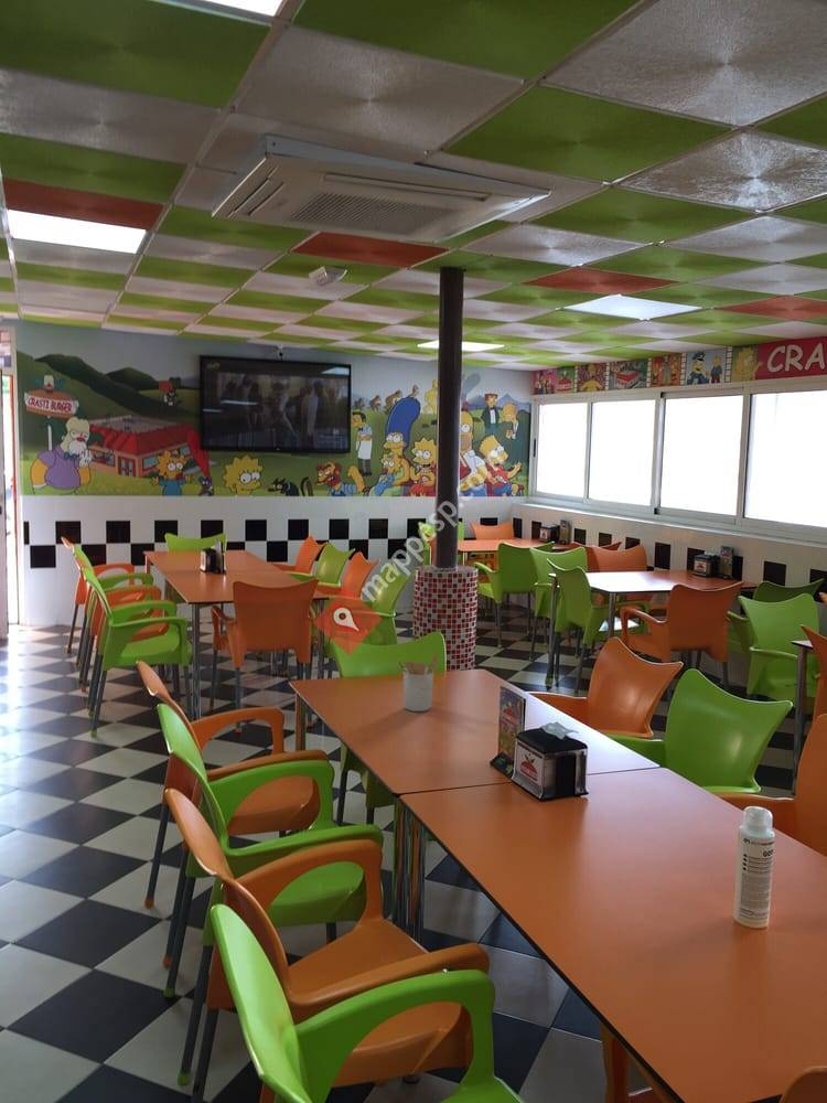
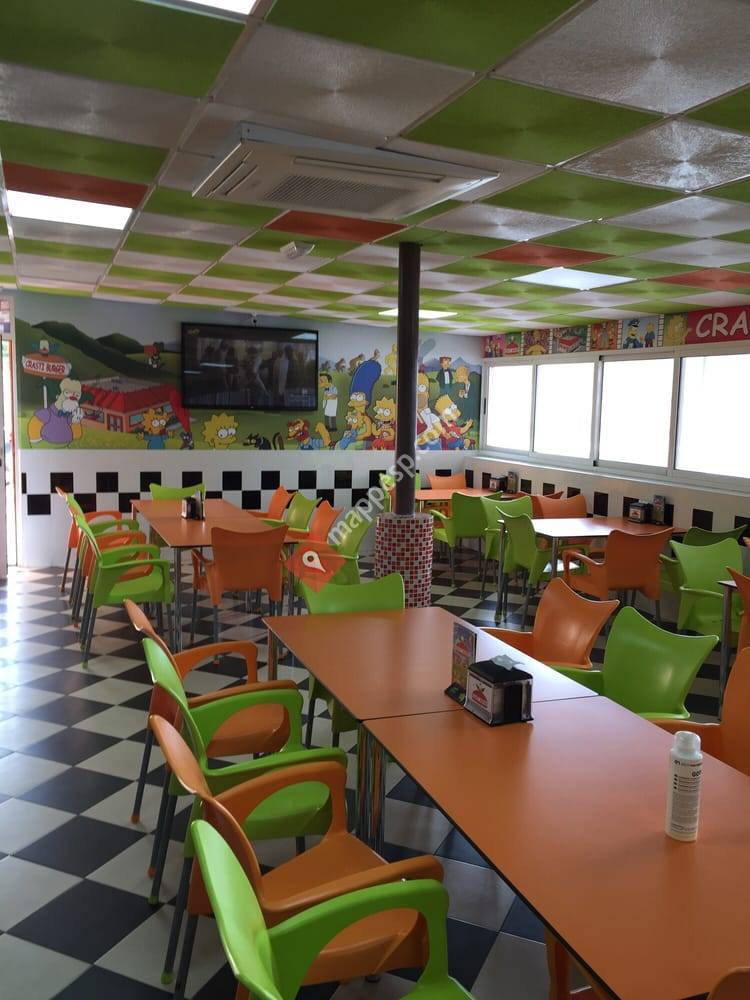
- utensil holder [396,653,439,713]
